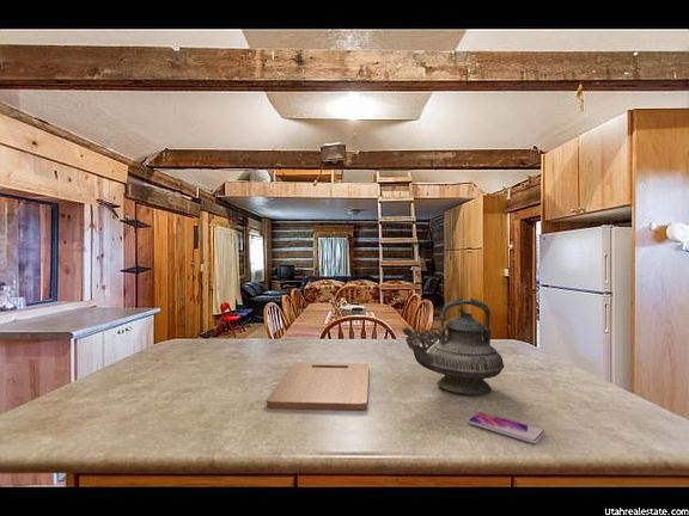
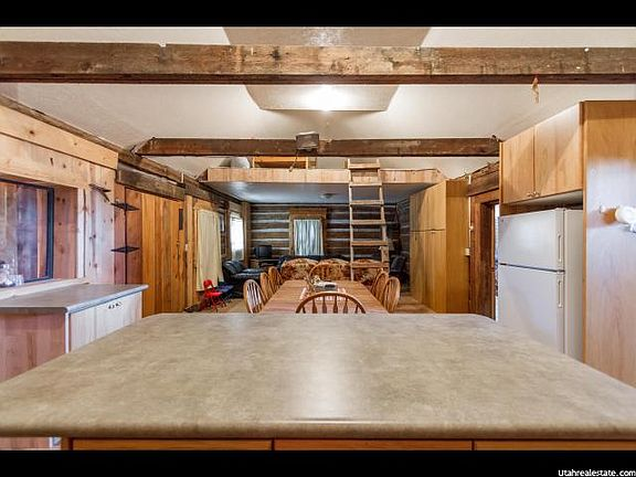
- smartphone [467,411,545,444]
- teapot [401,297,506,397]
- cutting board [266,361,370,411]
